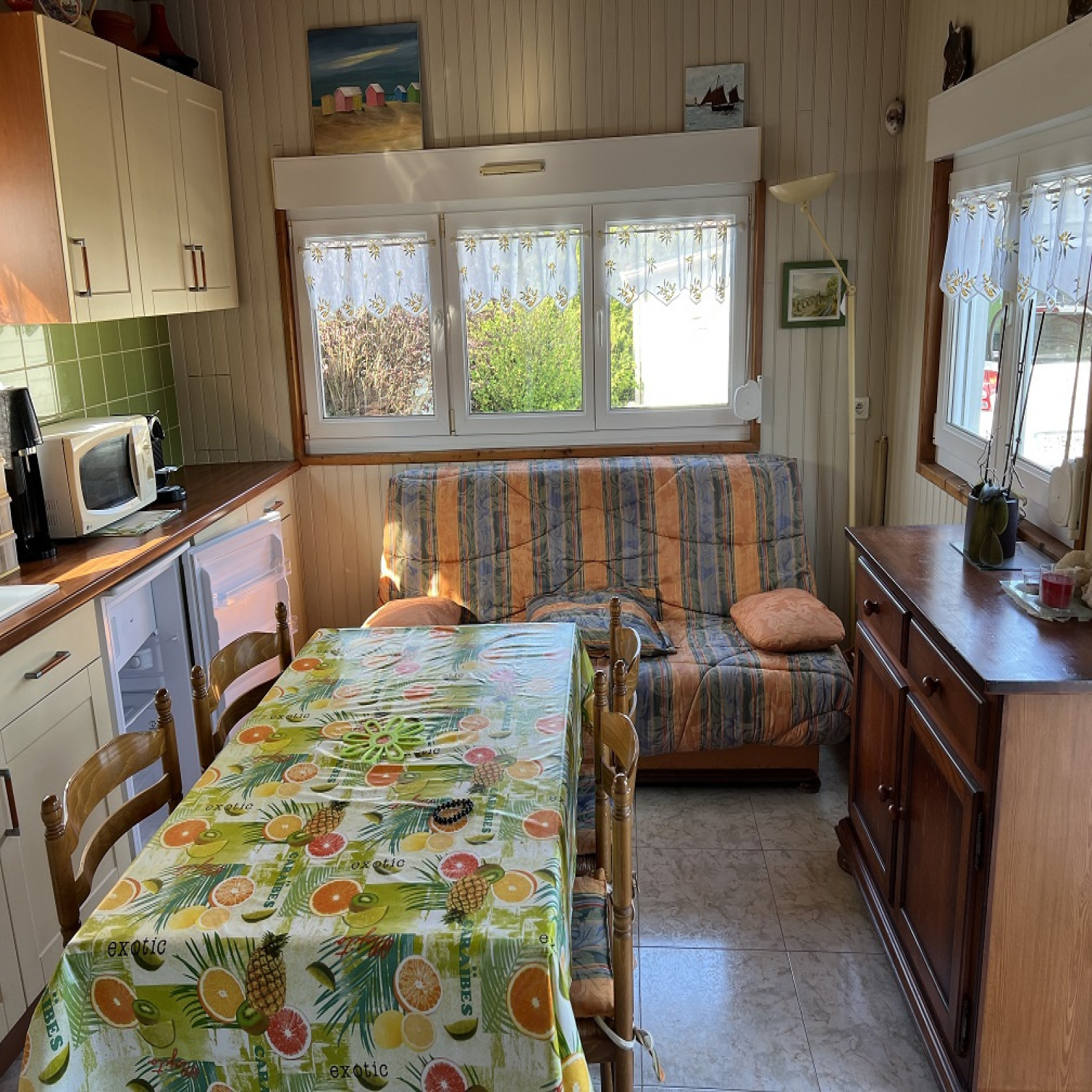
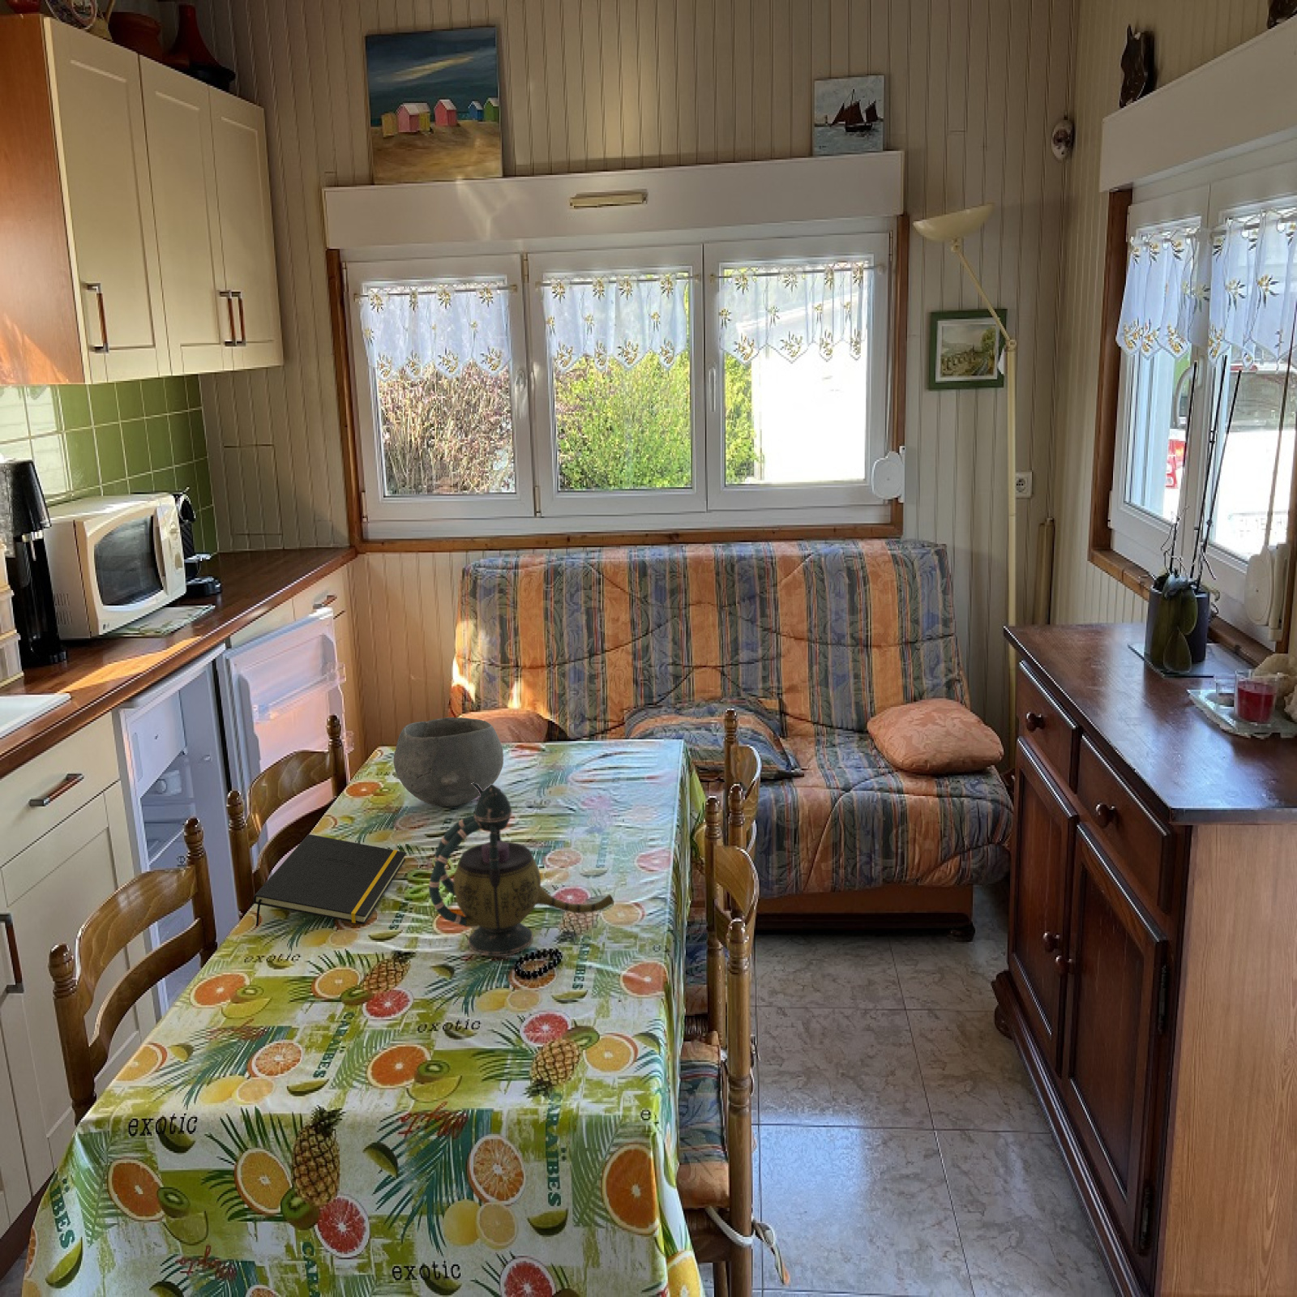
+ bowl [393,716,505,808]
+ notepad [253,834,407,926]
+ teapot [428,783,614,956]
